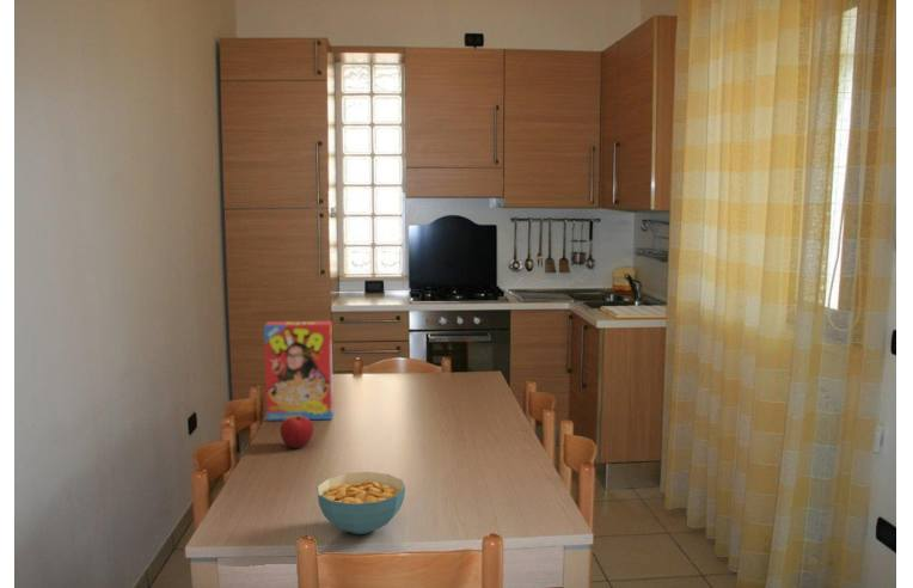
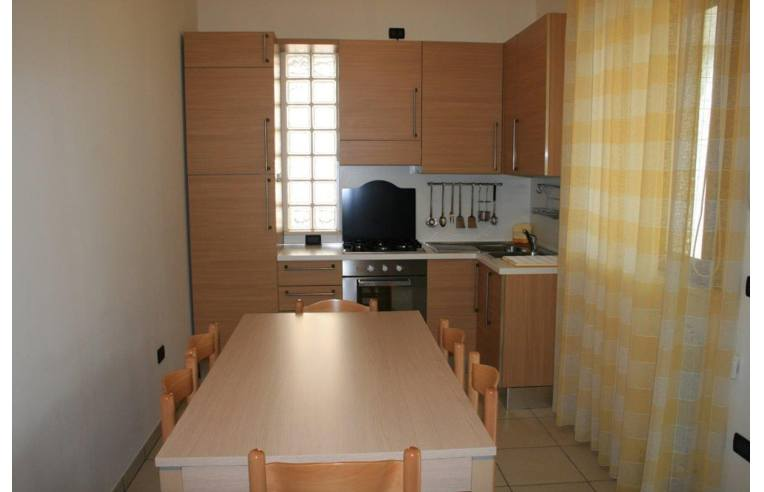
- cereal box [263,320,335,422]
- fruit [280,415,314,449]
- cereal bowl [315,471,406,535]
